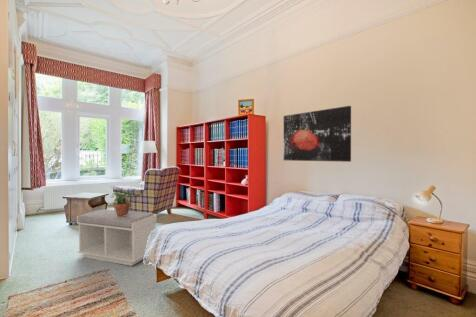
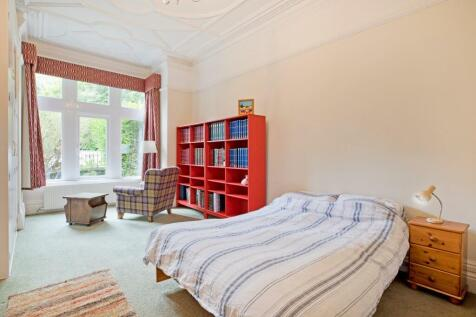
- wall art [283,105,352,163]
- potted plant [109,186,137,217]
- bench [76,208,158,267]
